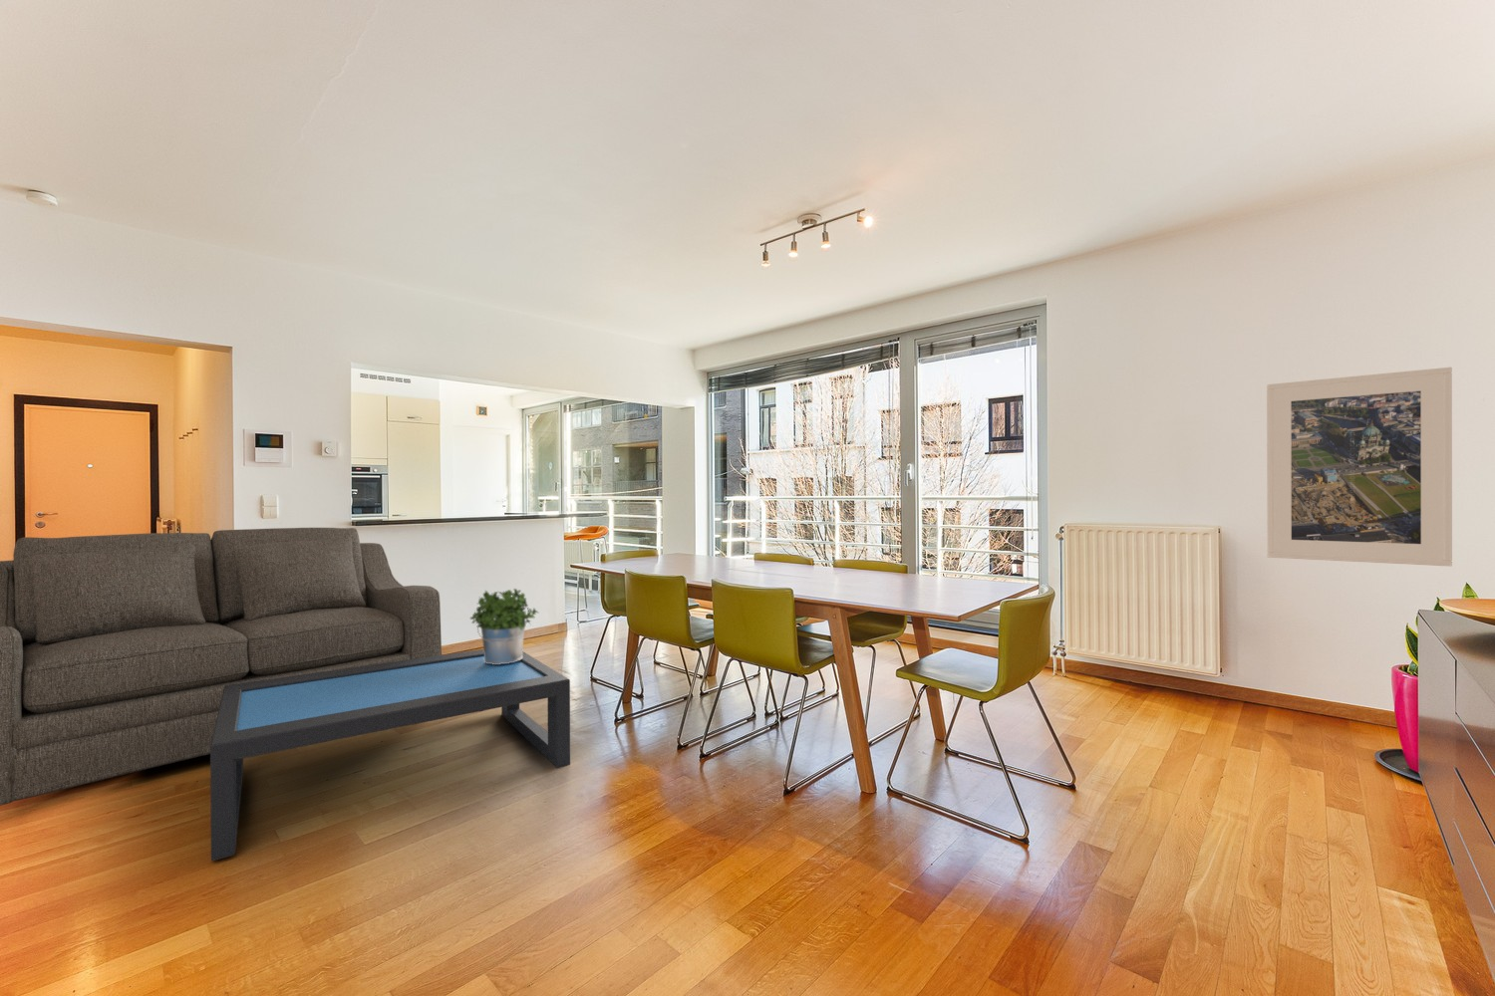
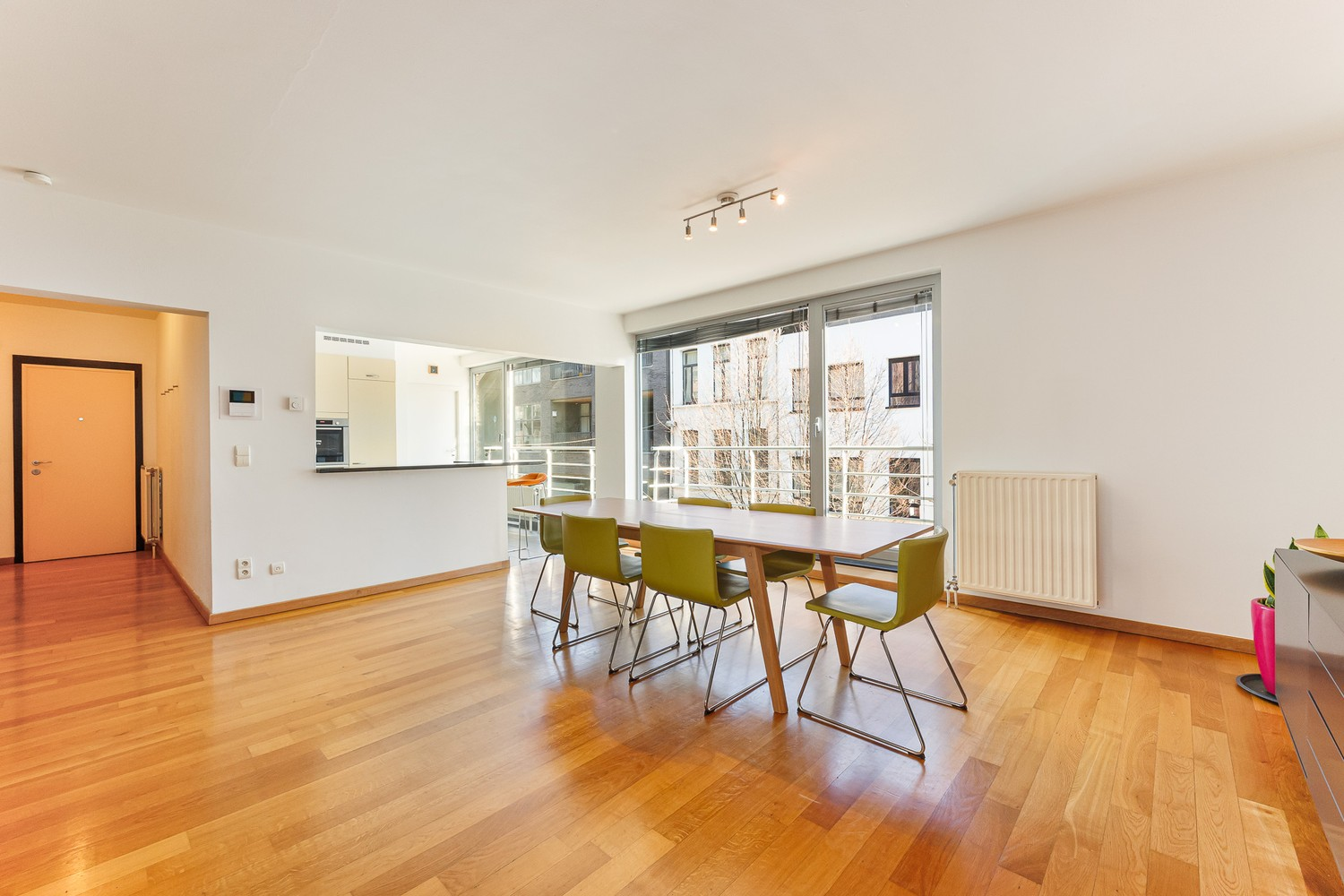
- sofa [0,527,443,807]
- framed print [1266,367,1453,567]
- coffee table [209,648,571,861]
- potted plant [469,588,539,665]
